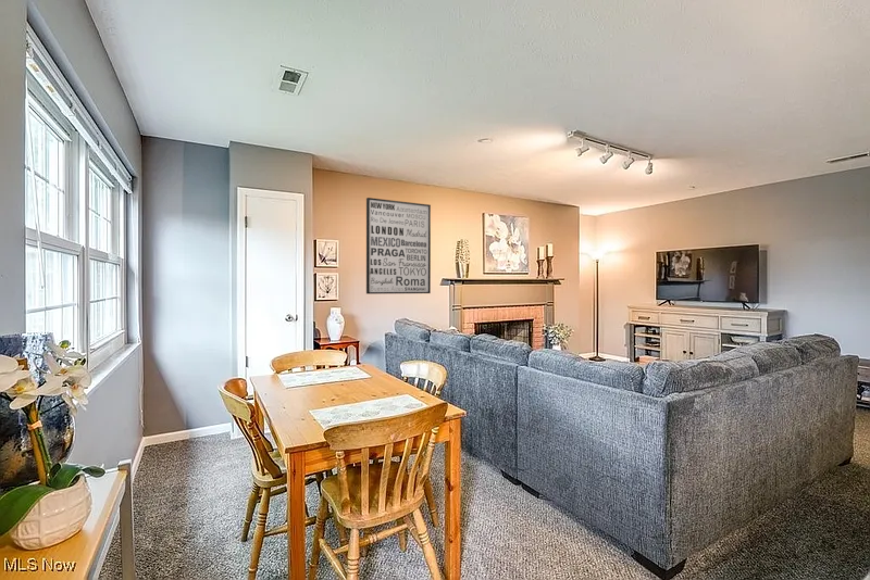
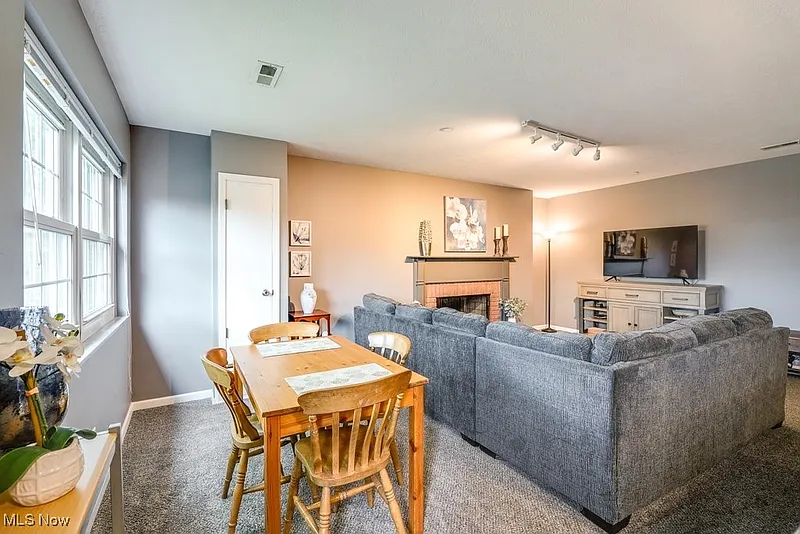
- wall art [365,197,432,295]
